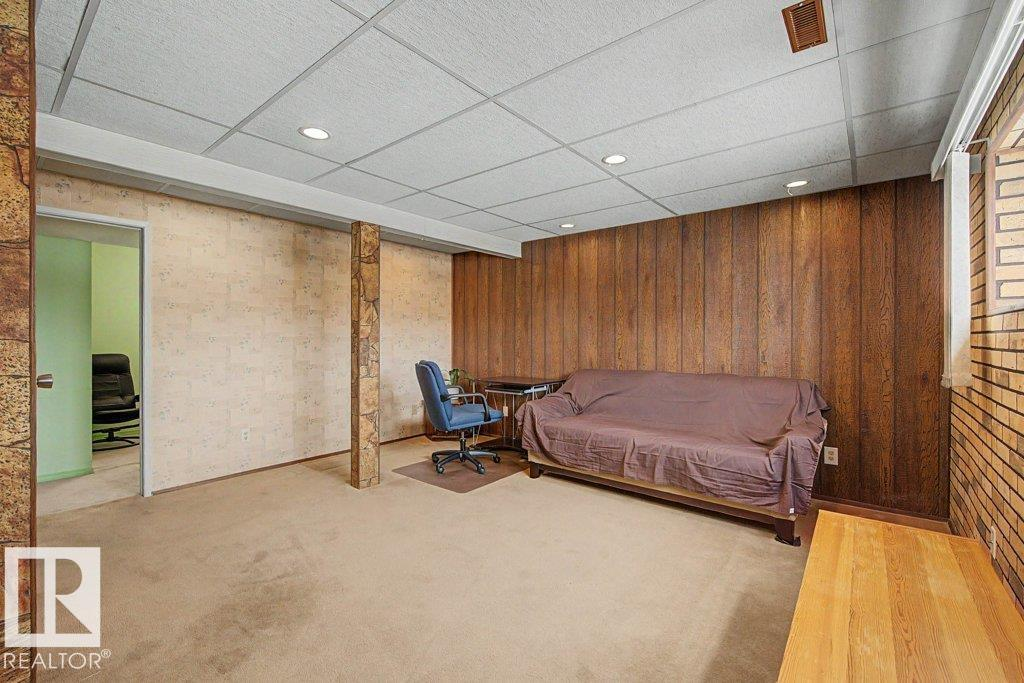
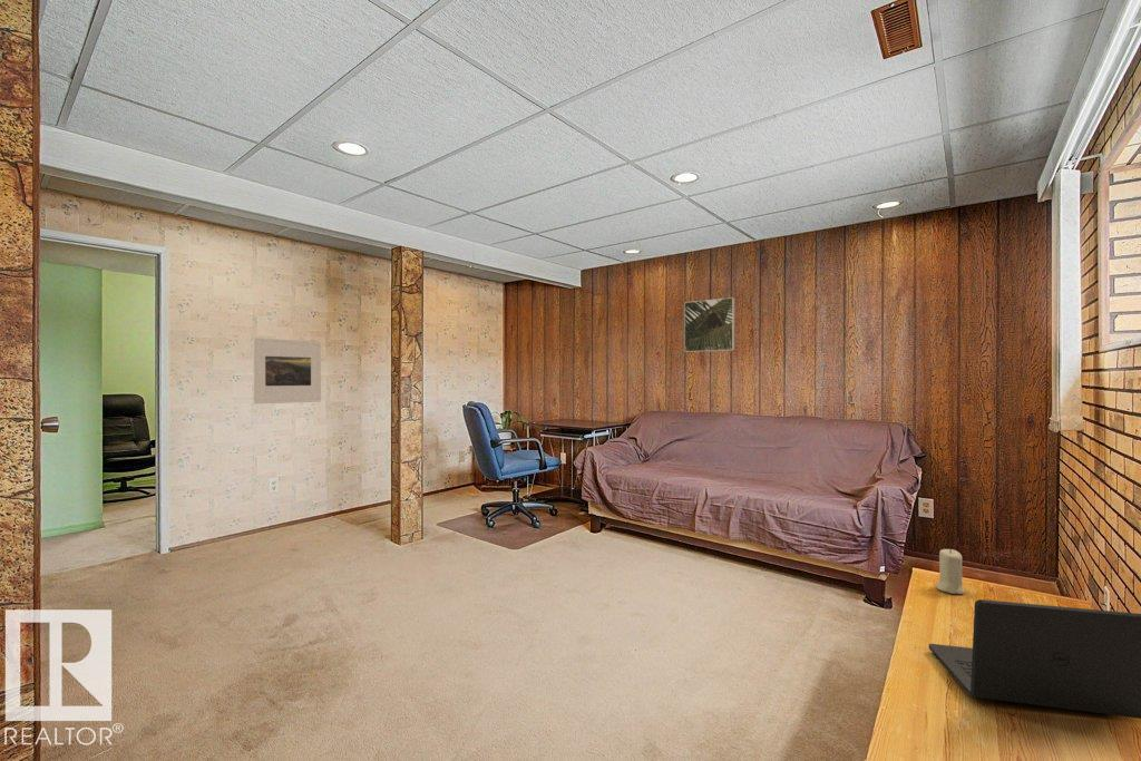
+ laptop [928,598,1141,720]
+ candle [935,548,965,595]
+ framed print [683,296,735,353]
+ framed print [252,336,322,406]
